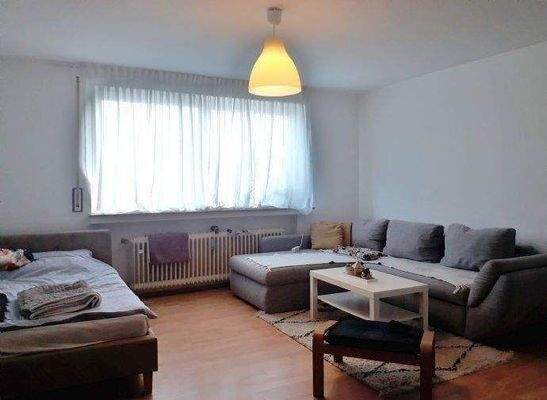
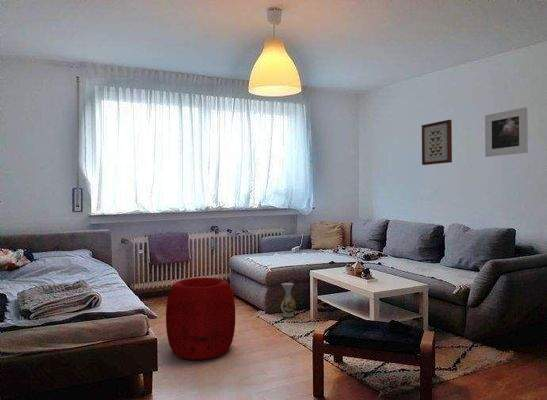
+ wall art [421,119,453,166]
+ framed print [484,106,529,158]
+ vase [279,281,297,319]
+ pouf [165,277,236,361]
